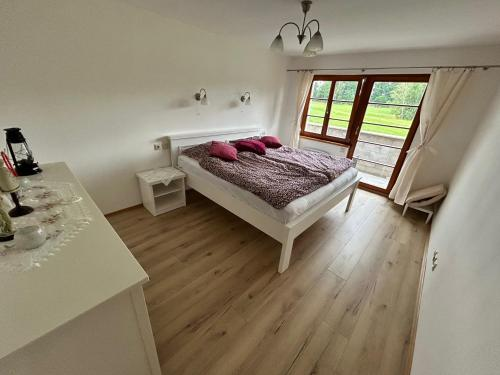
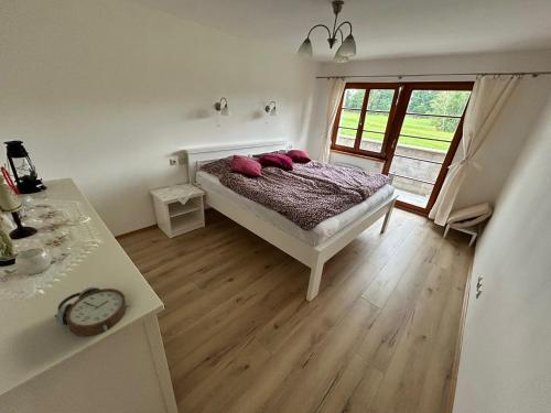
+ alarm clock [54,286,132,338]
